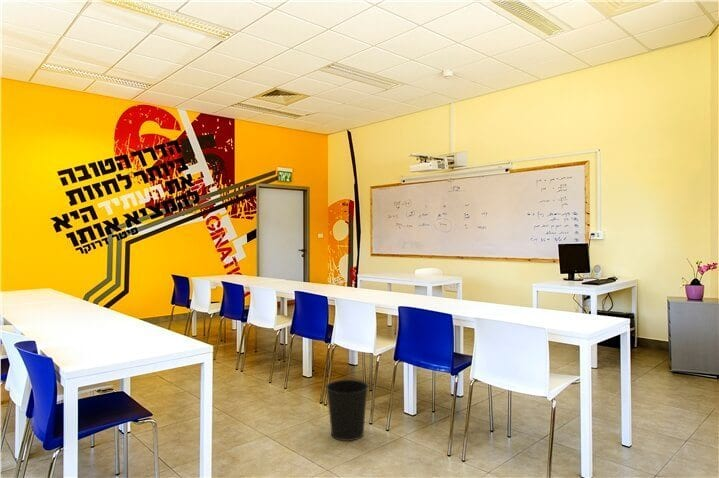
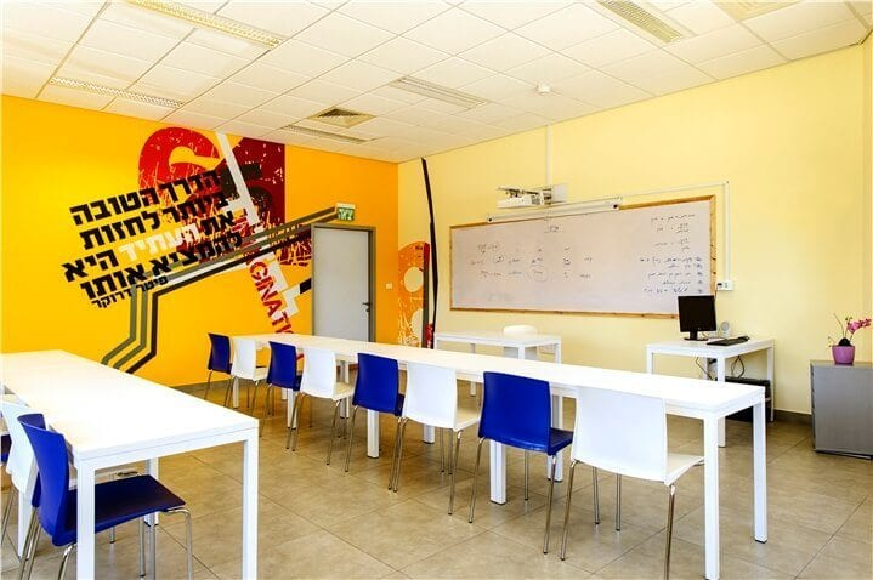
- wastebasket [325,379,369,442]
